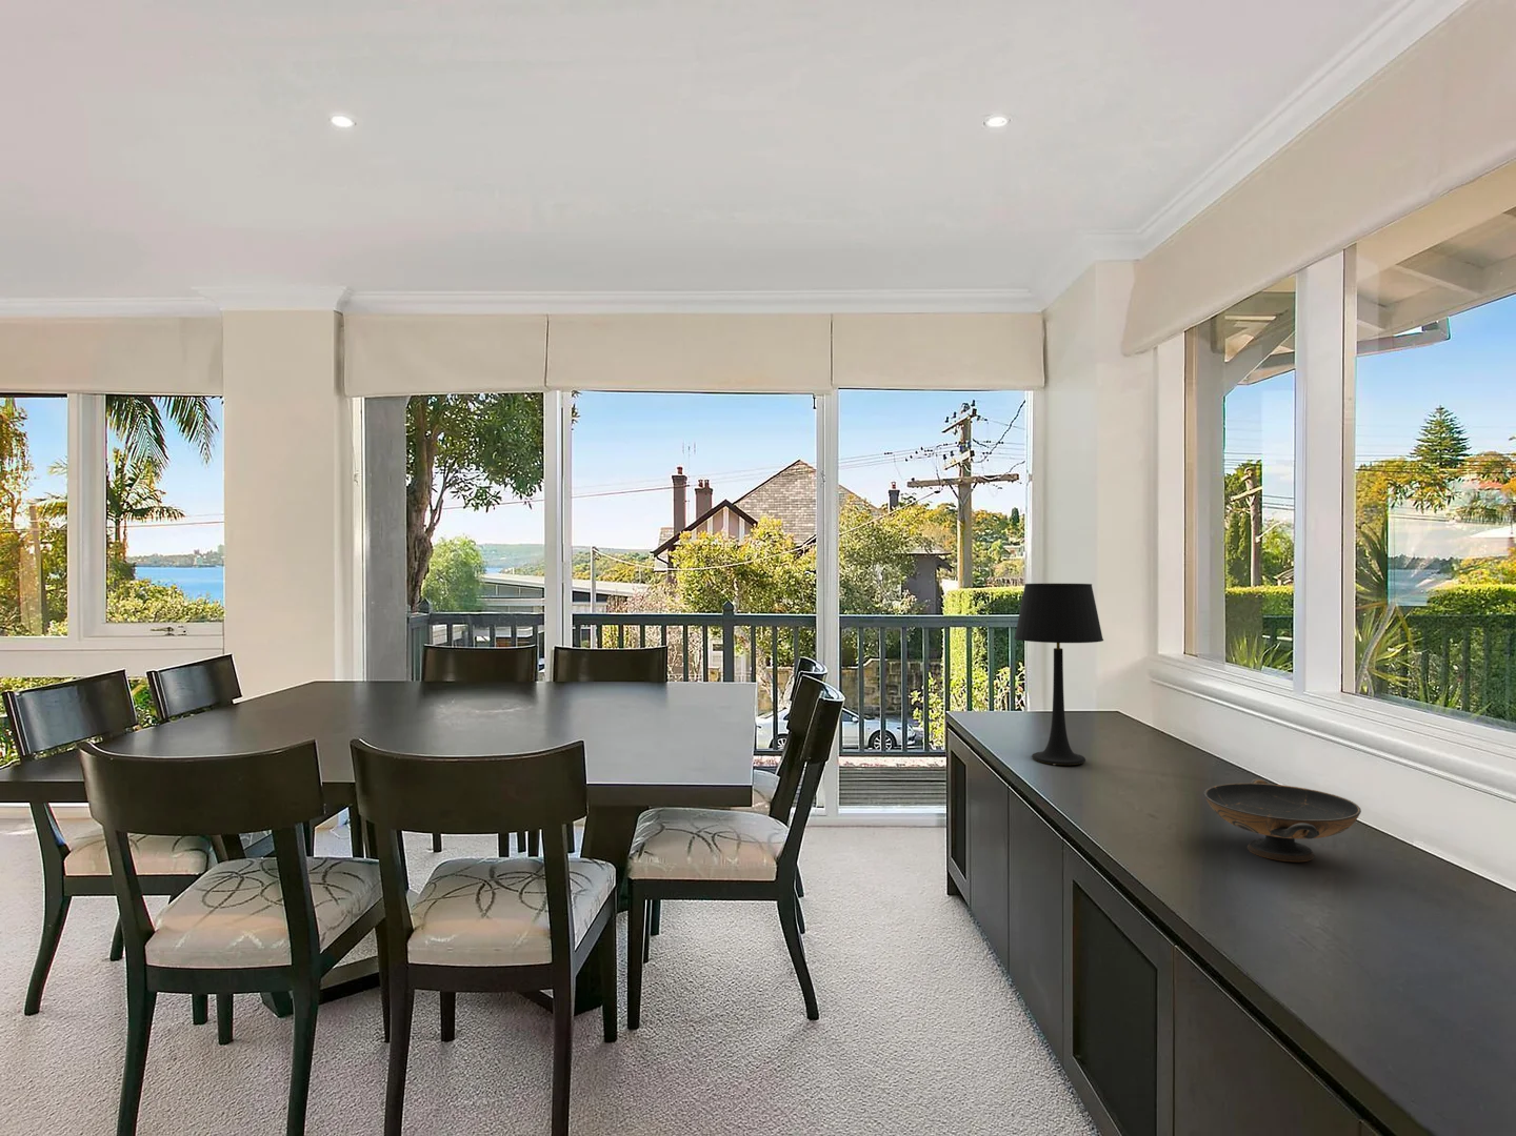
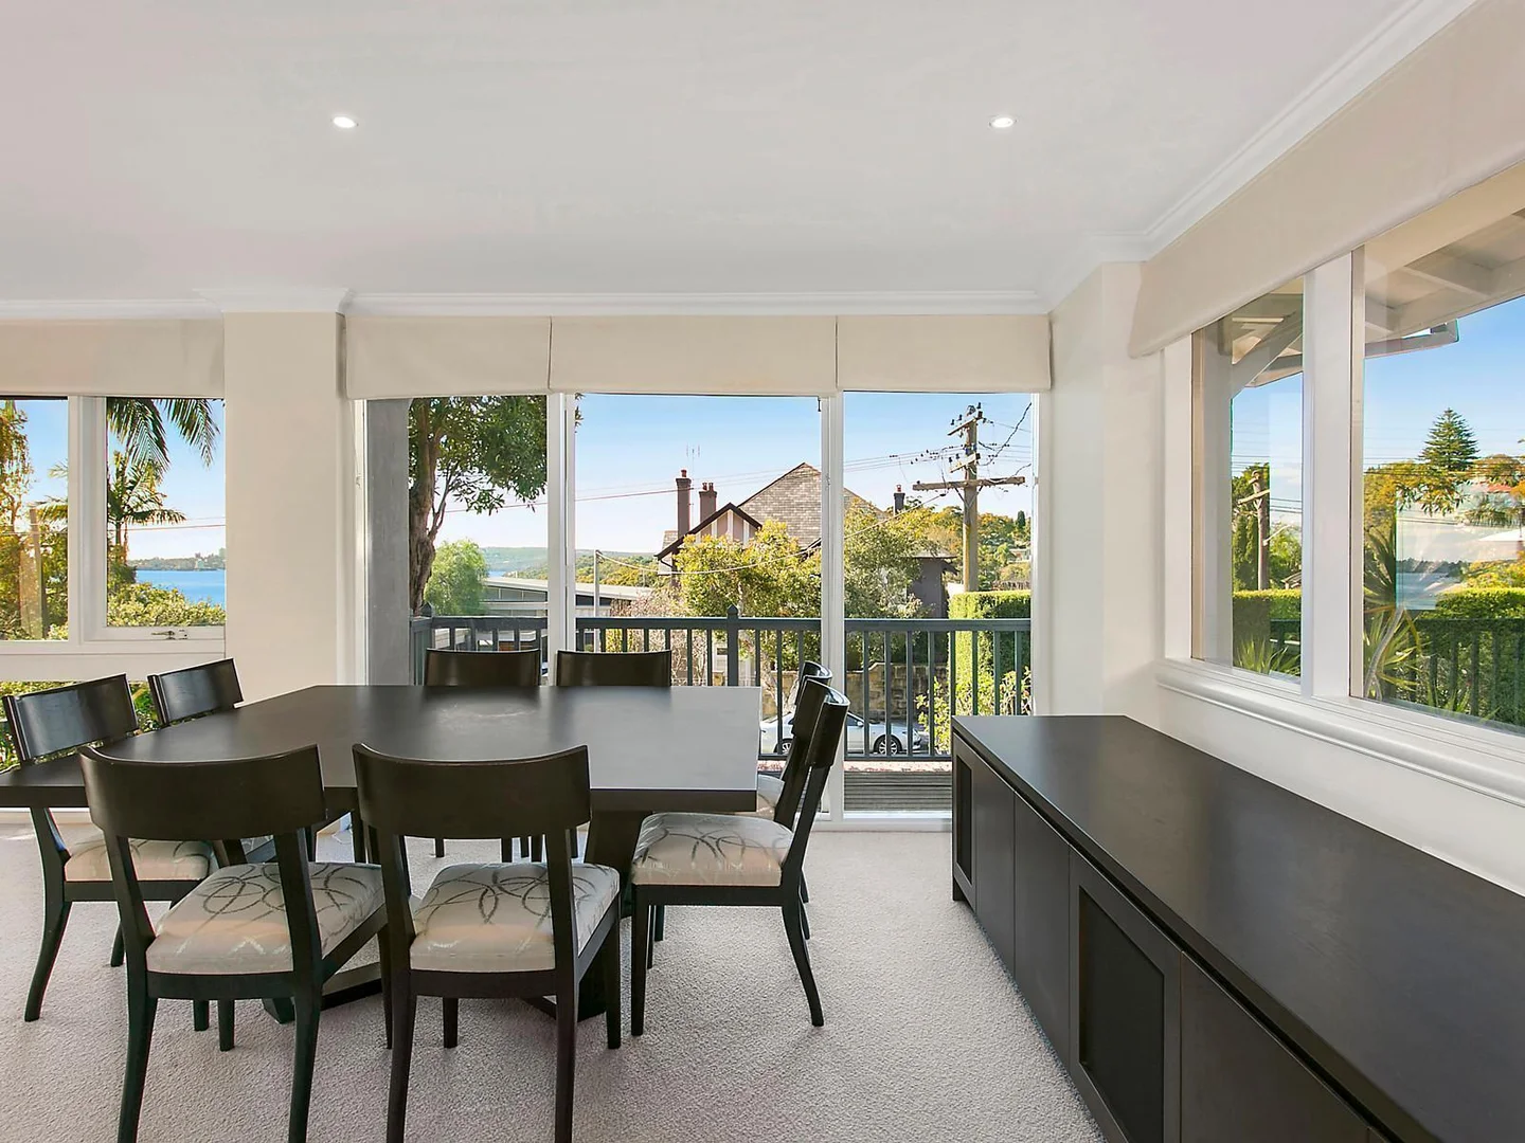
- decorative bowl [1203,777,1362,863]
- table lamp [1012,582,1104,766]
